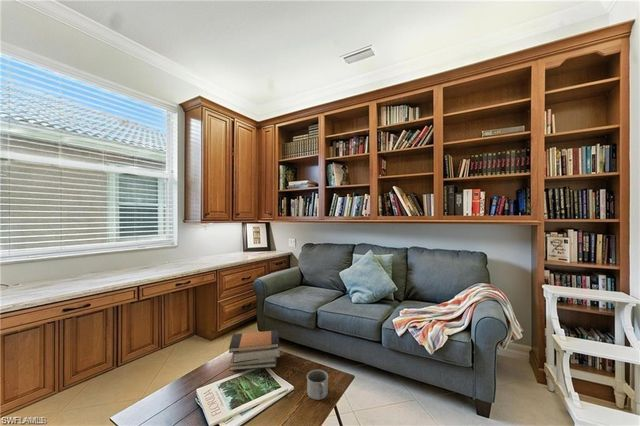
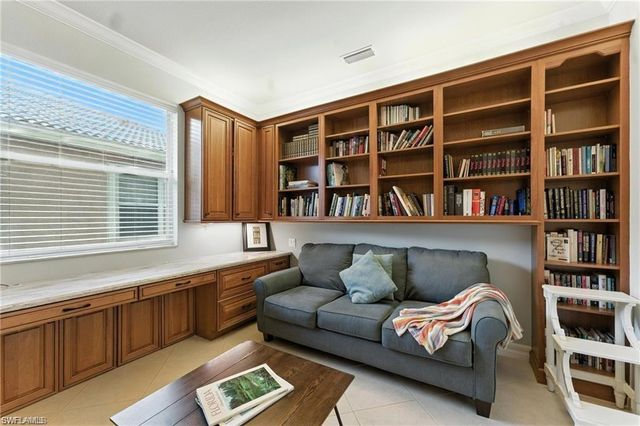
- mug [306,369,329,401]
- book stack [228,330,281,372]
